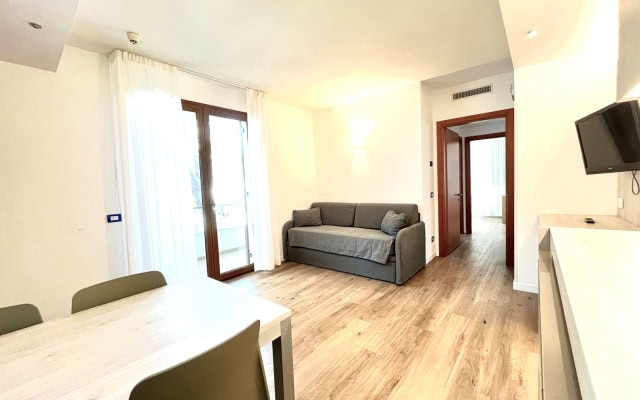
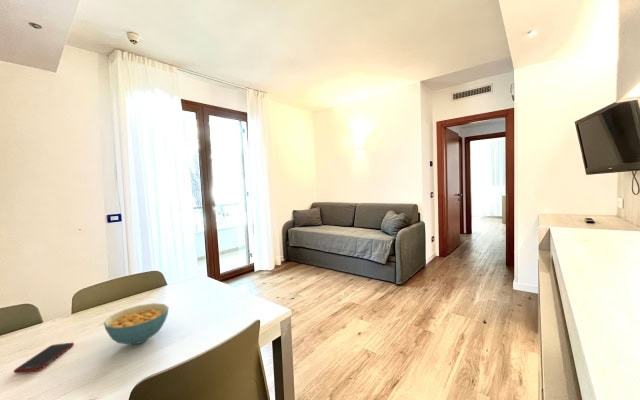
+ cell phone [13,342,75,374]
+ cereal bowl [103,302,169,345]
